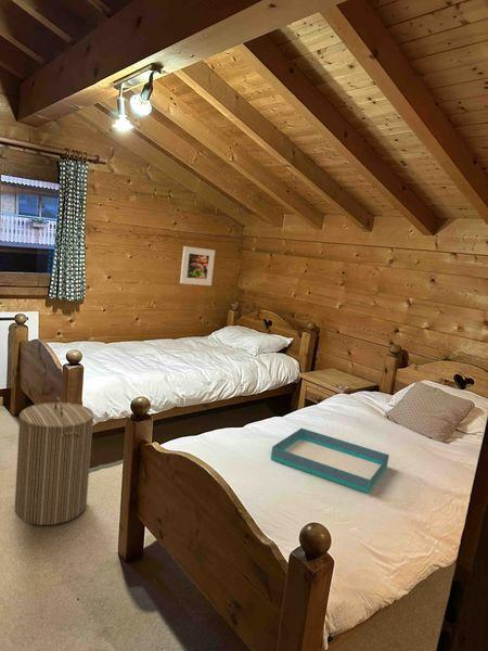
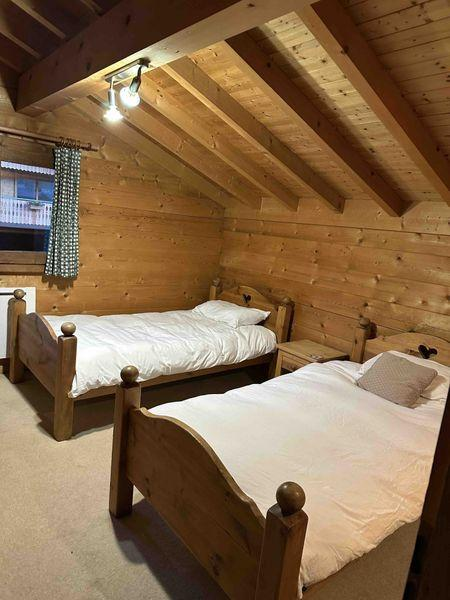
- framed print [179,245,216,286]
- tray [270,427,390,495]
- laundry hamper [14,396,95,526]
